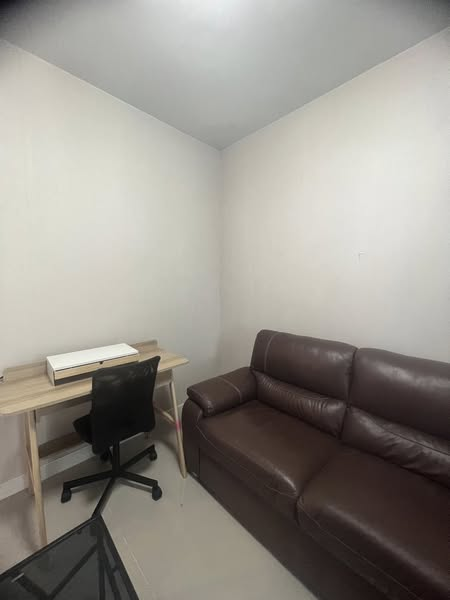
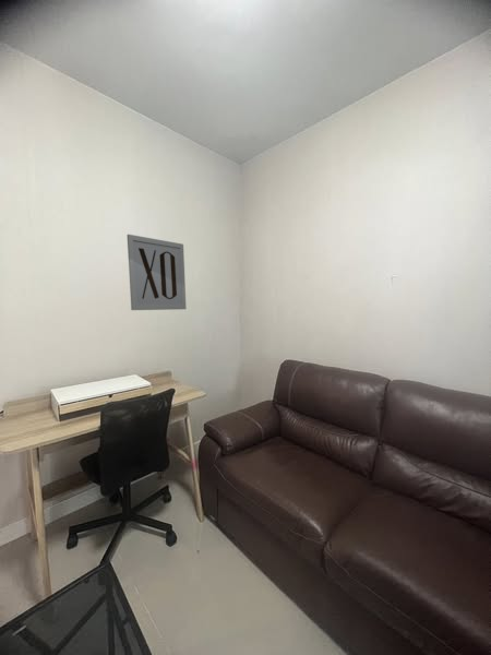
+ wall art [127,234,188,311]
